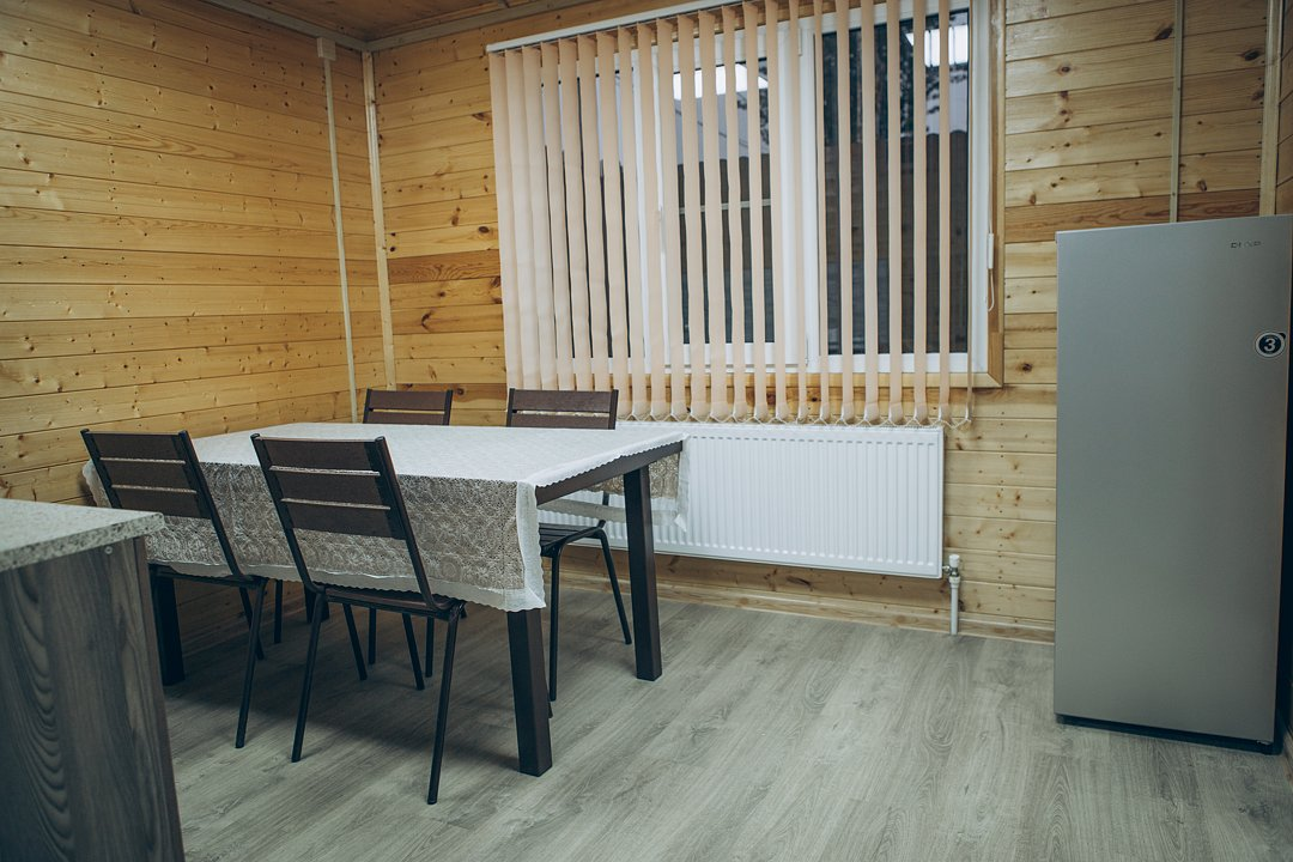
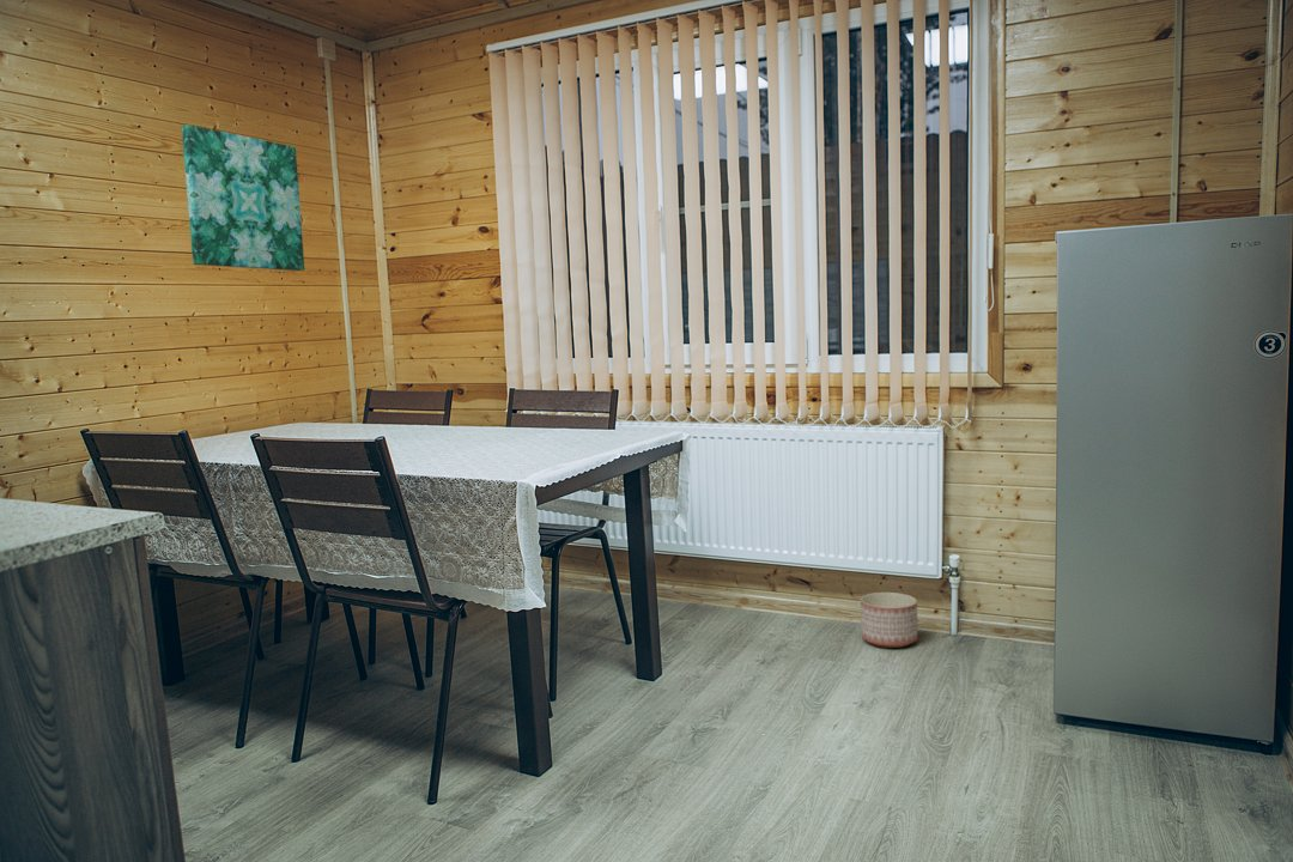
+ planter [860,591,918,649]
+ wall art [181,123,305,272]
